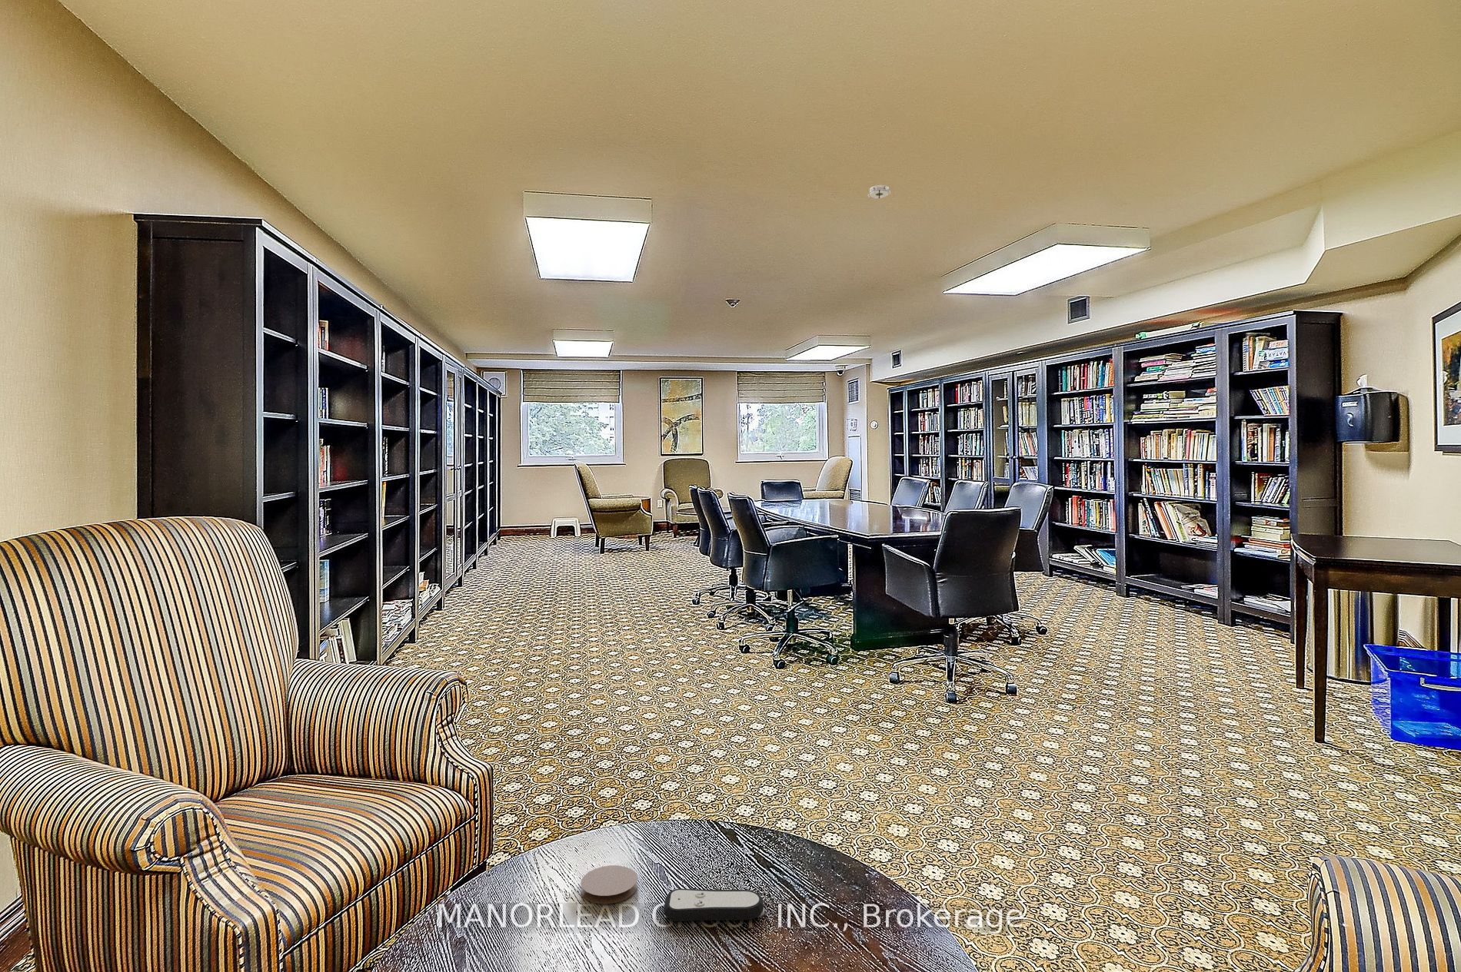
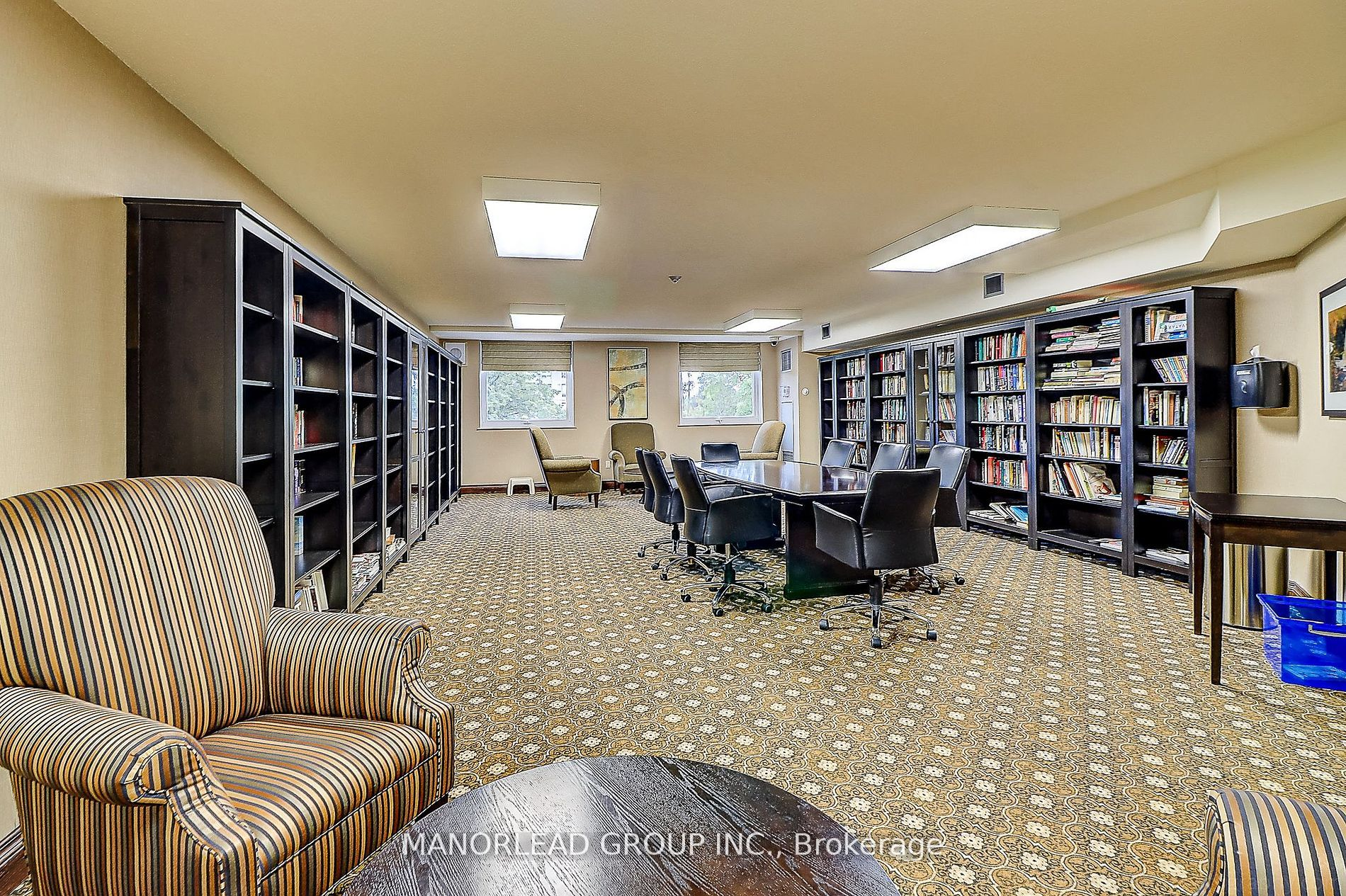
- coaster [580,865,638,905]
- remote control [663,887,764,922]
- smoke detector [866,184,892,201]
